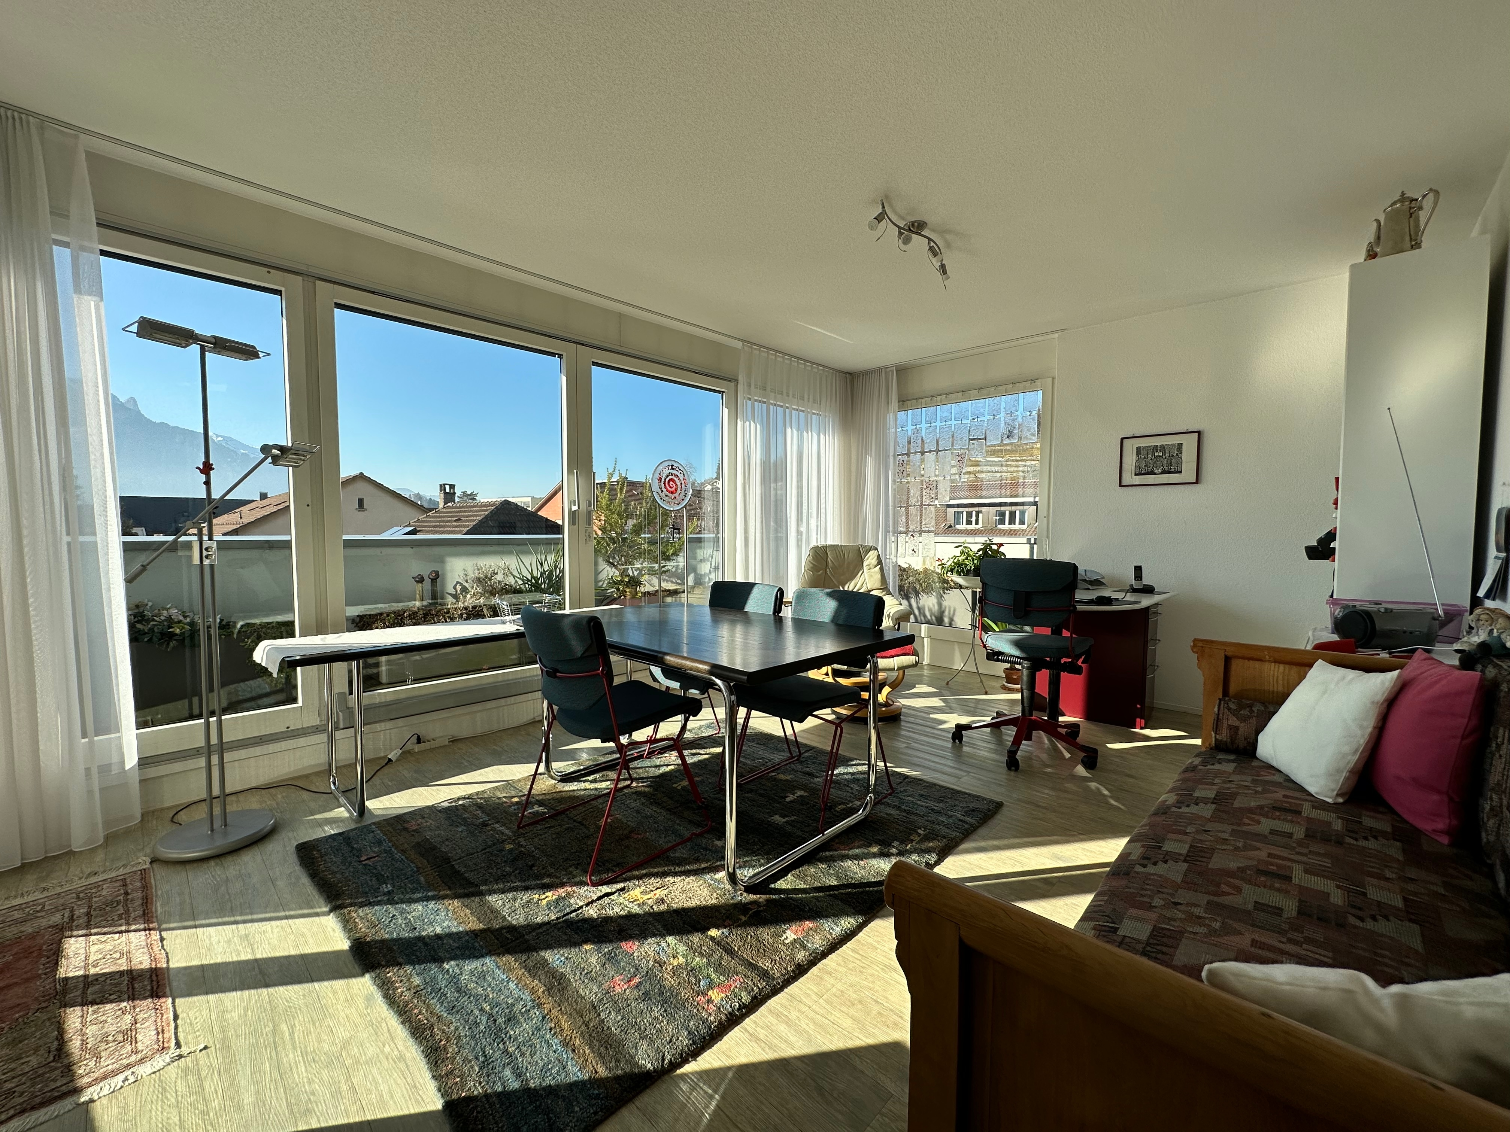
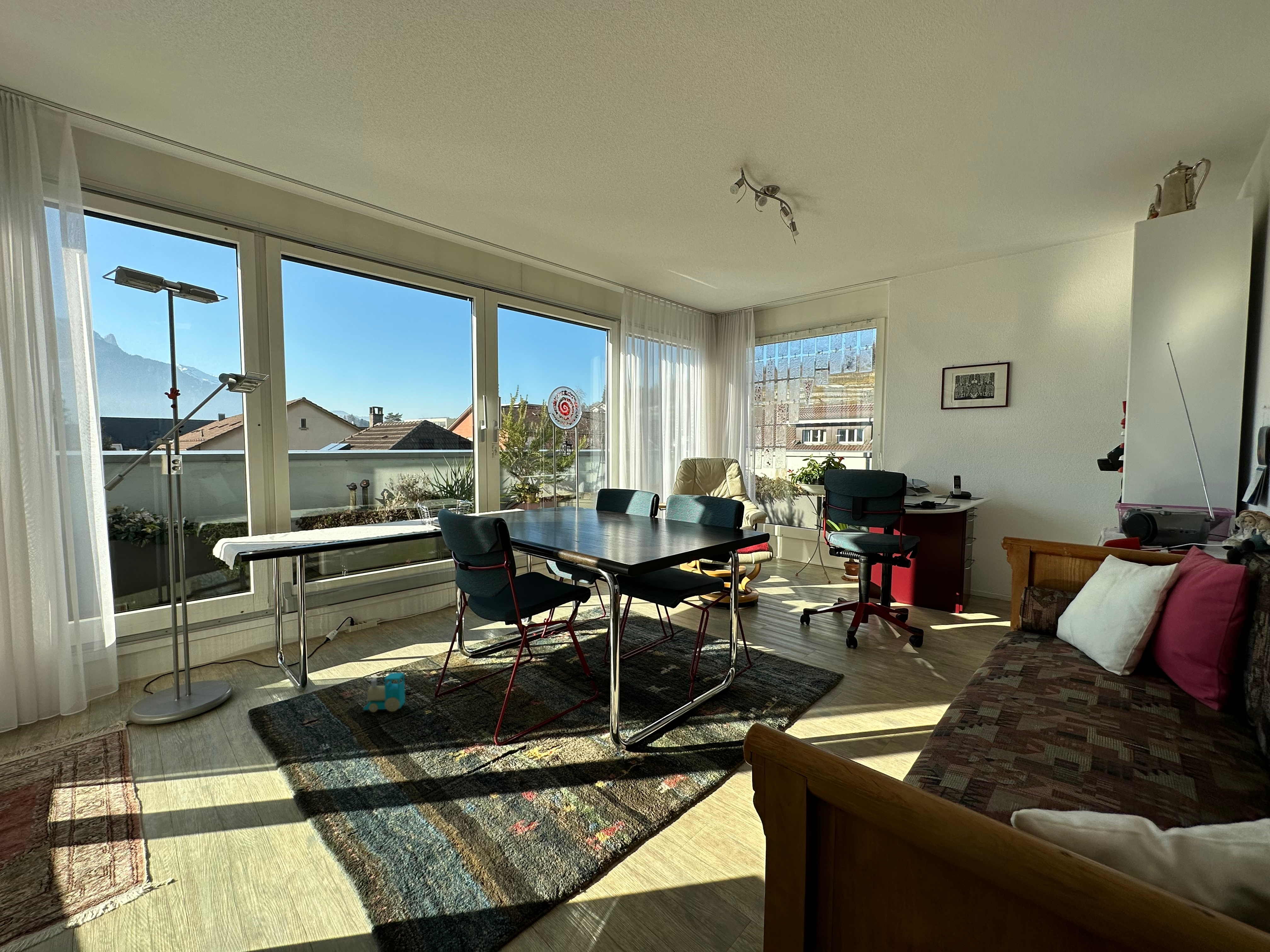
+ toy train [362,672,406,712]
